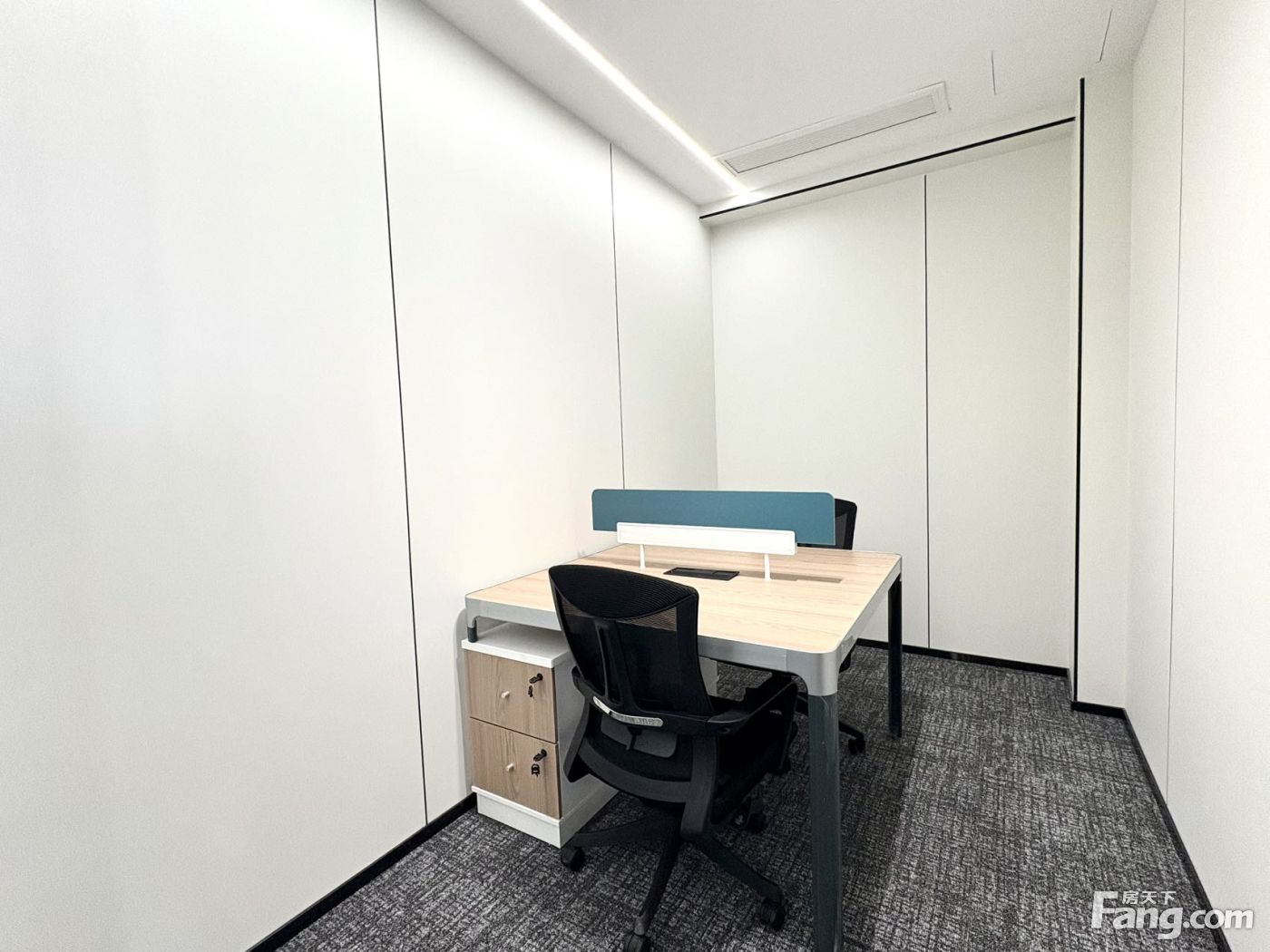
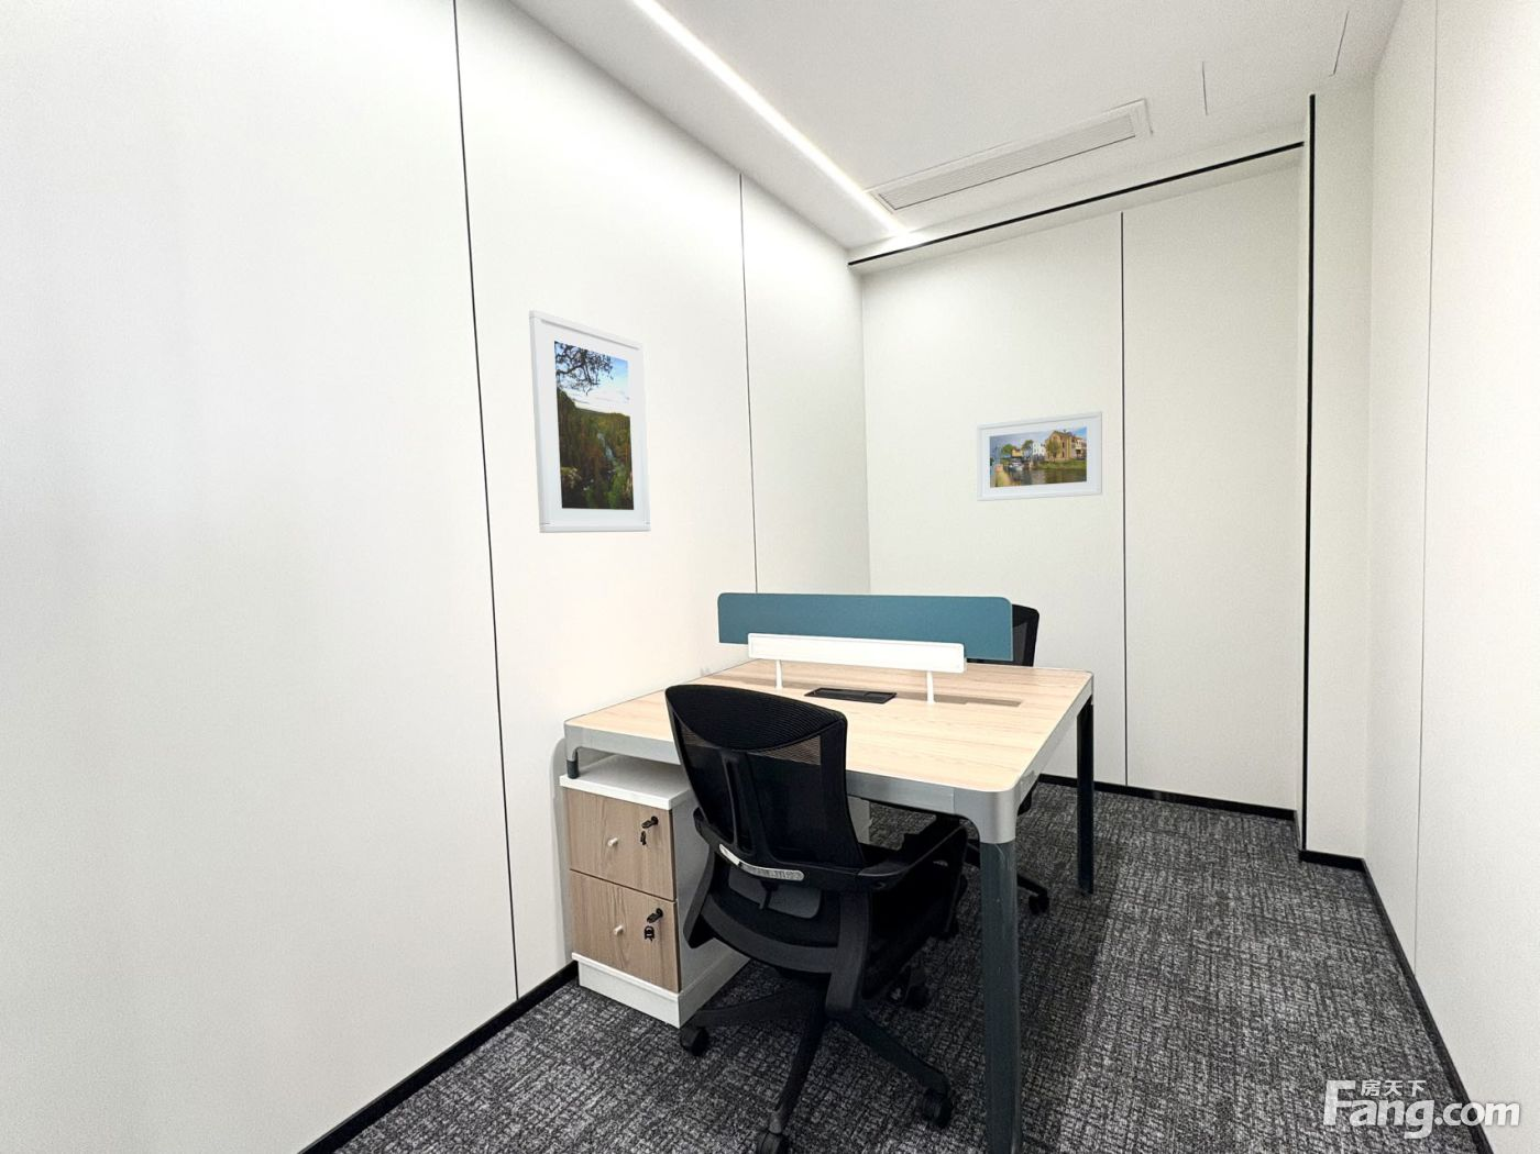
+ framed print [527,308,651,535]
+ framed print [976,410,1103,502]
